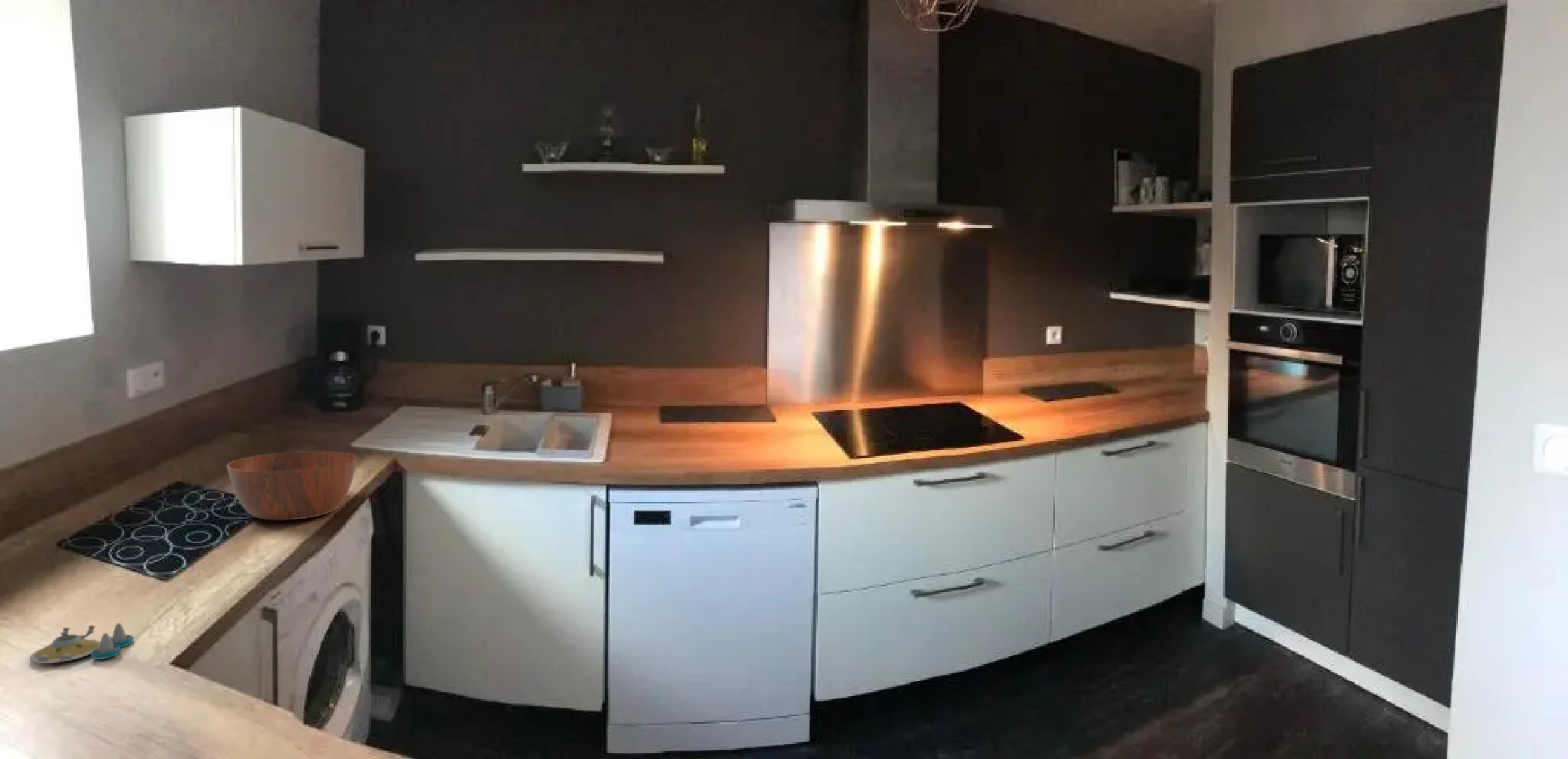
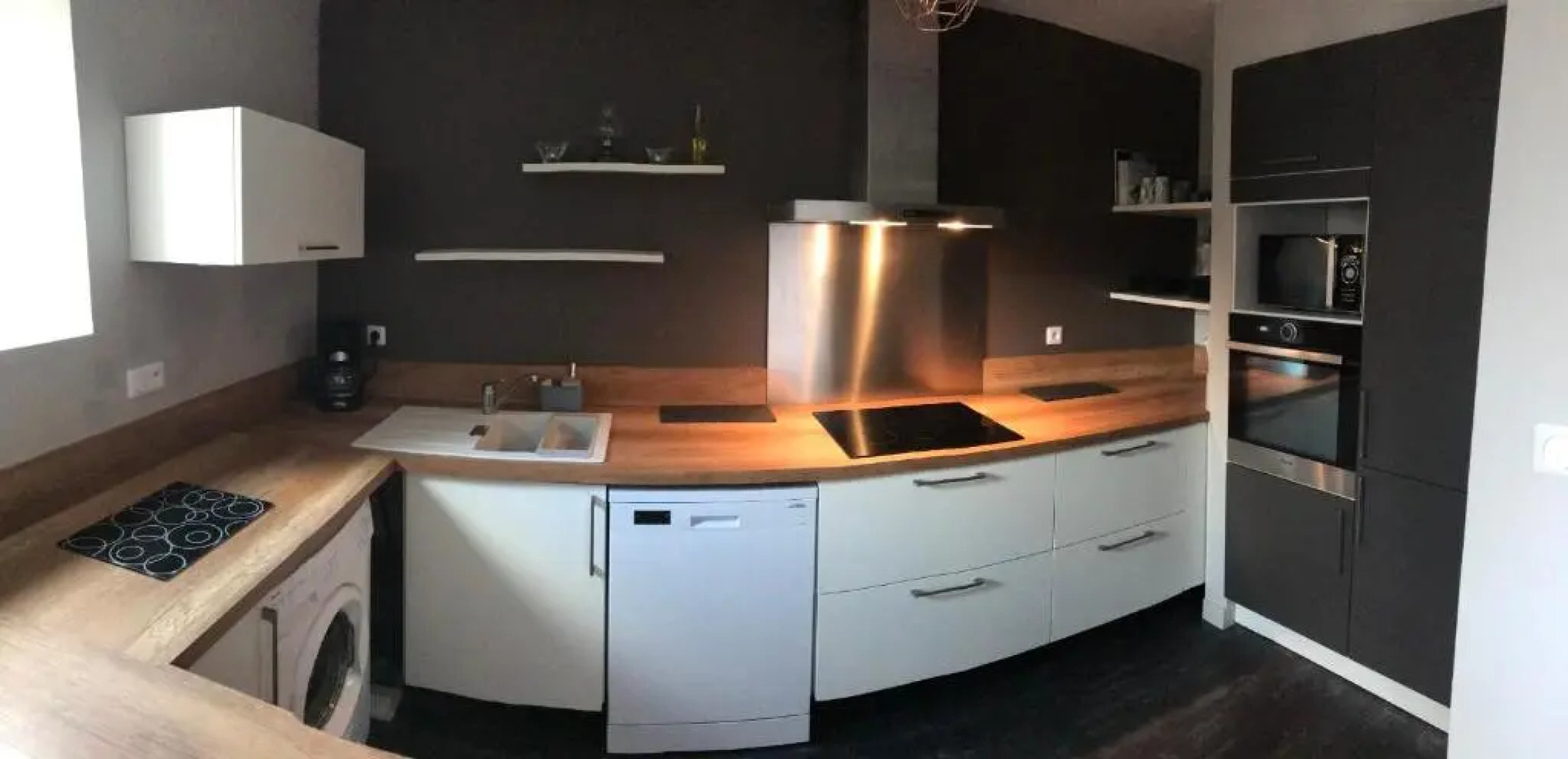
- salt and pepper shaker set [29,623,134,664]
- bowl [226,450,358,521]
